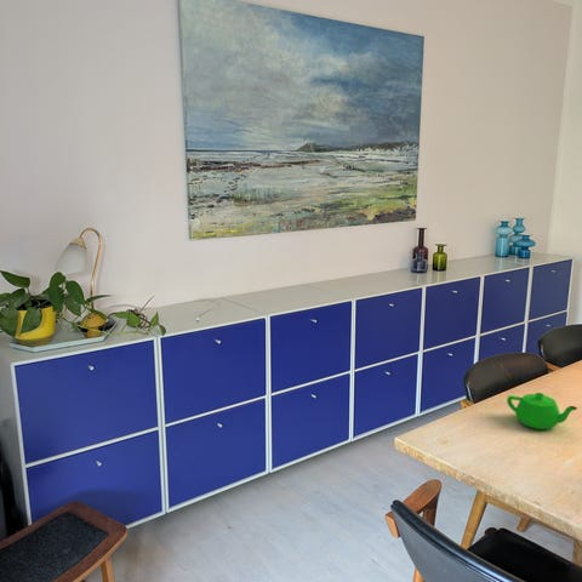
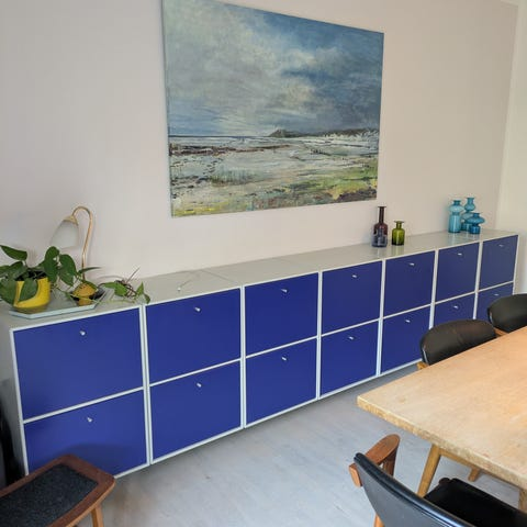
- teapot [506,392,578,430]
